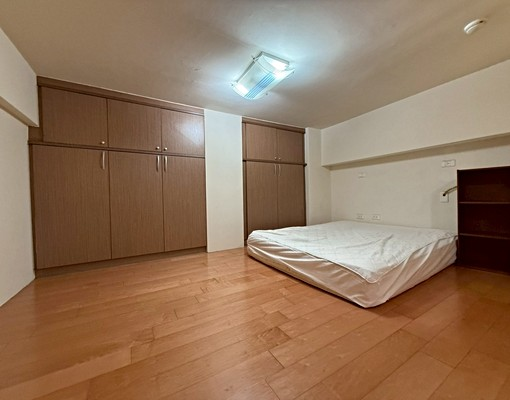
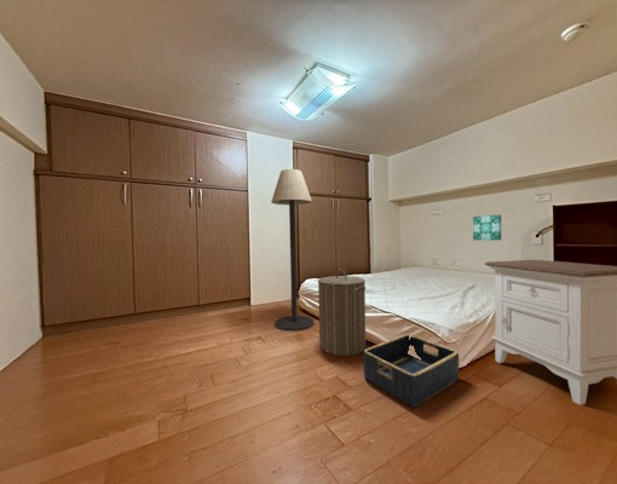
+ floor lamp [270,168,315,333]
+ nightstand [484,259,617,407]
+ wall art [472,214,502,241]
+ basket [362,333,460,409]
+ laundry hamper [317,267,367,357]
